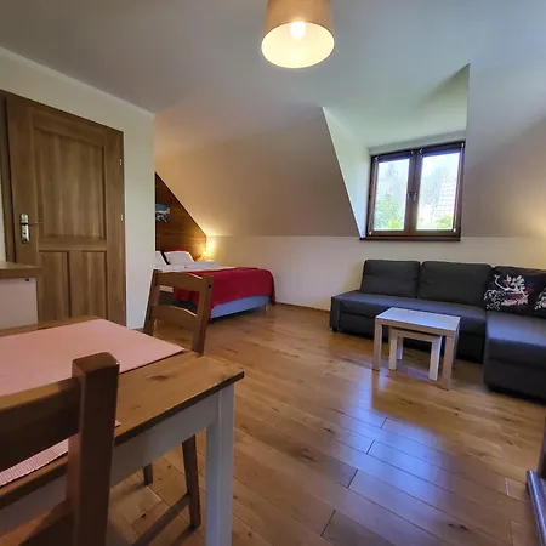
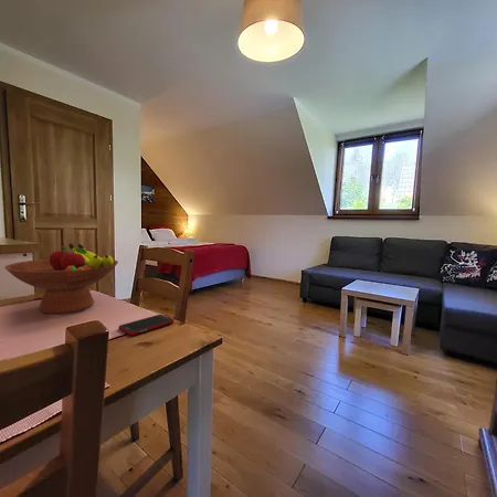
+ fruit bowl [3,243,119,315]
+ cell phone [117,314,175,336]
